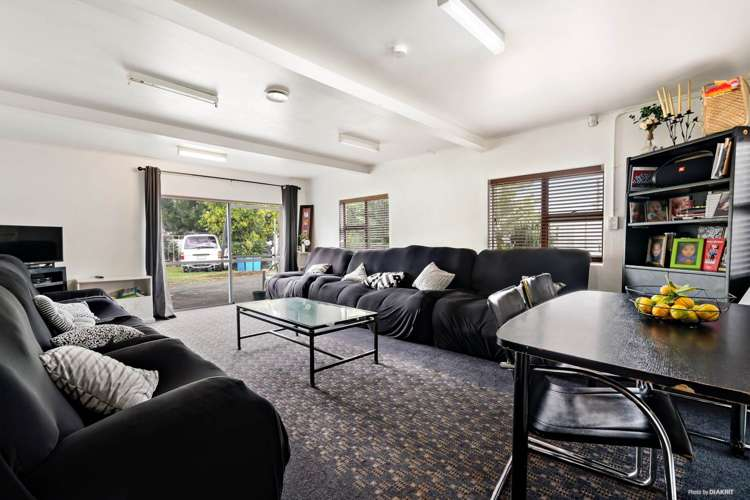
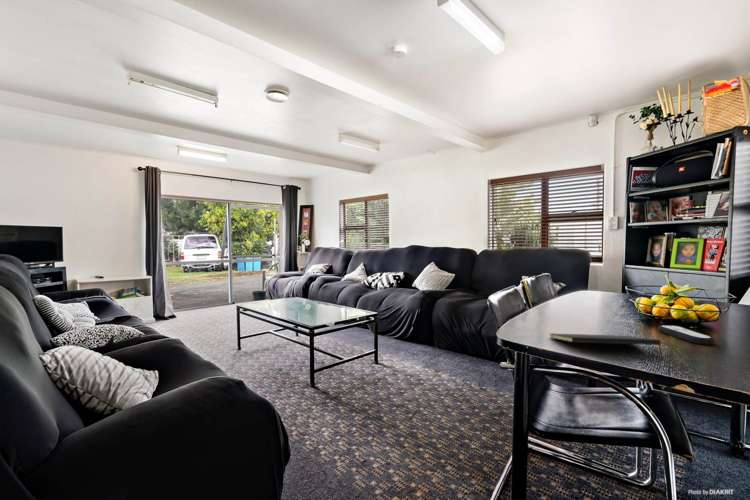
+ notepad [548,332,663,357]
+ remote control [657,324,716,345]
